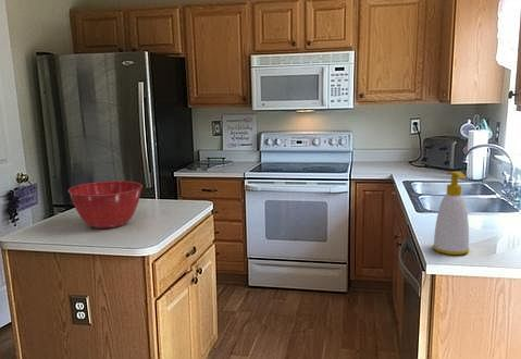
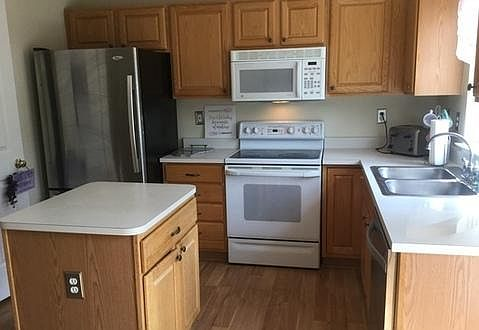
- soap bottle [432,171,471,256]
- mixing bowl [67,181,144,230]
